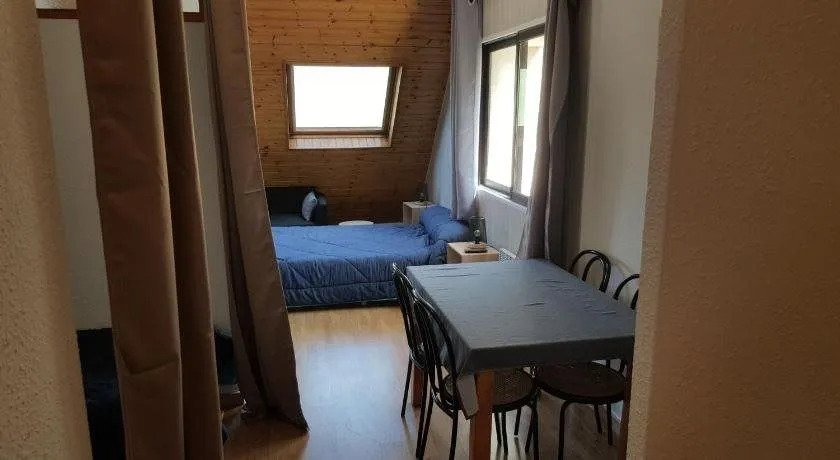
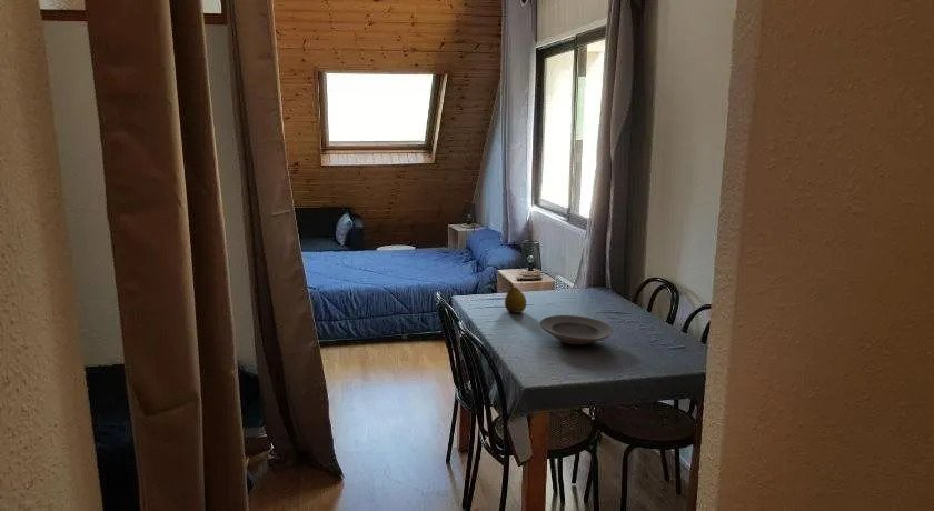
+ plate [539,314,614,345]
+ fruit [504,282,527,314]
